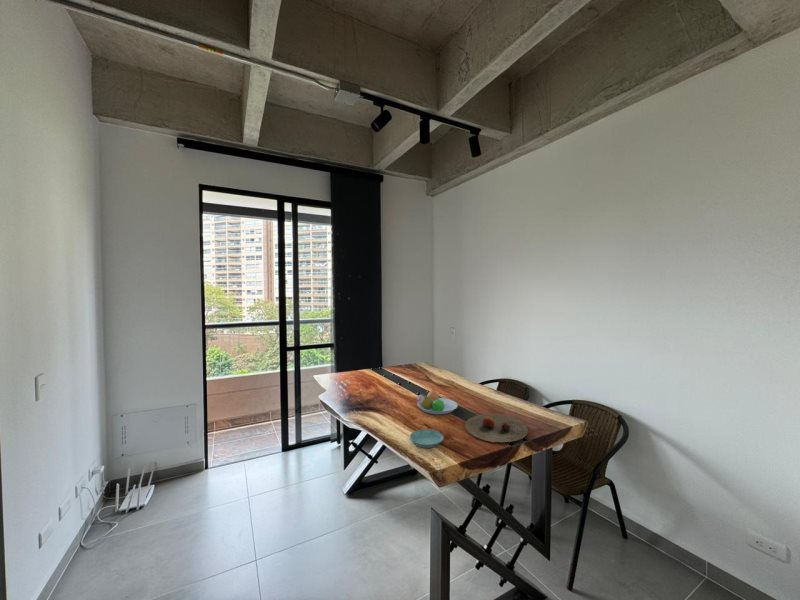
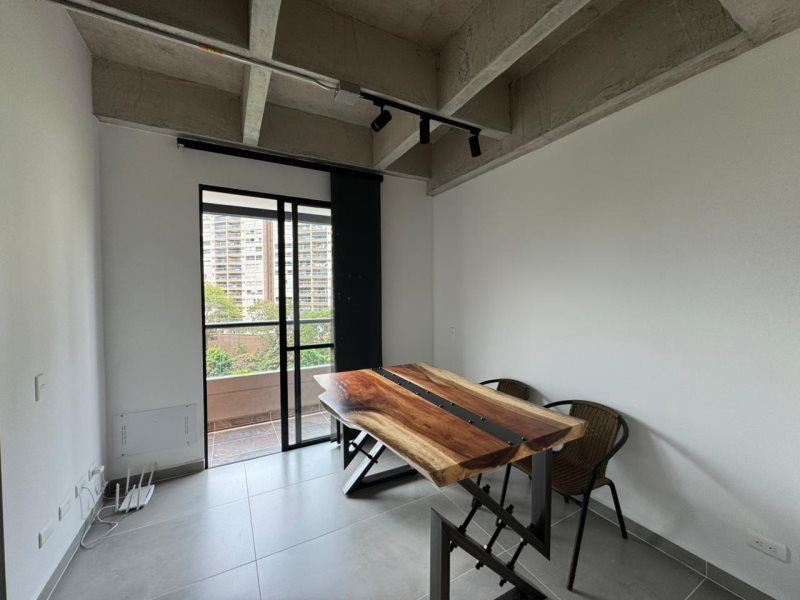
- plate [464,413,529,443]
- fruit bowl [416,389,459,415]
- saucer [409,428,444,449]
